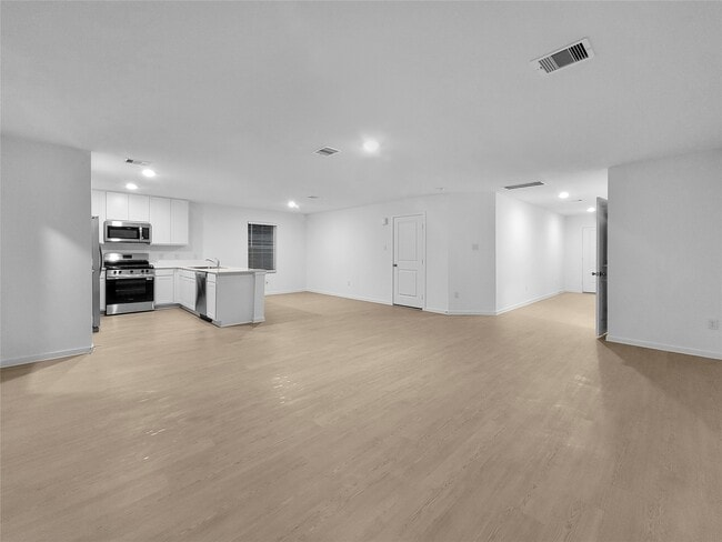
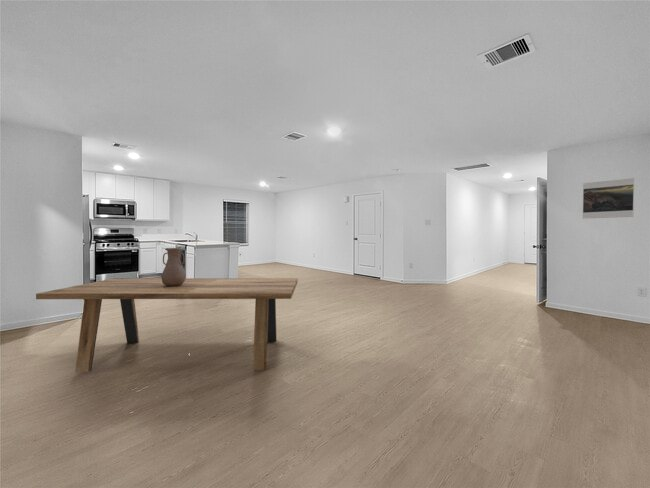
+ vase [160,247,187,287]
+ dining table [35,277,299,373]
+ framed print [582,177,635,220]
